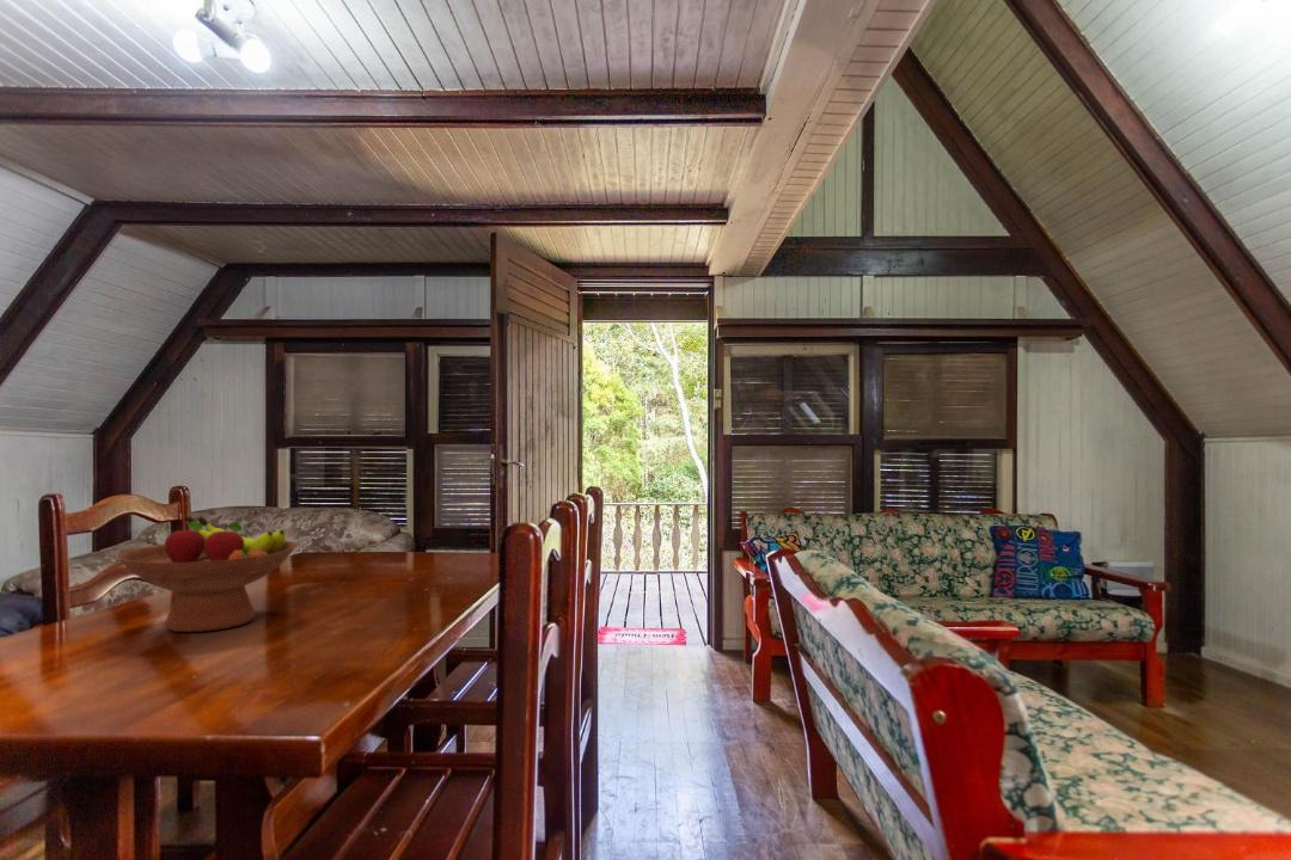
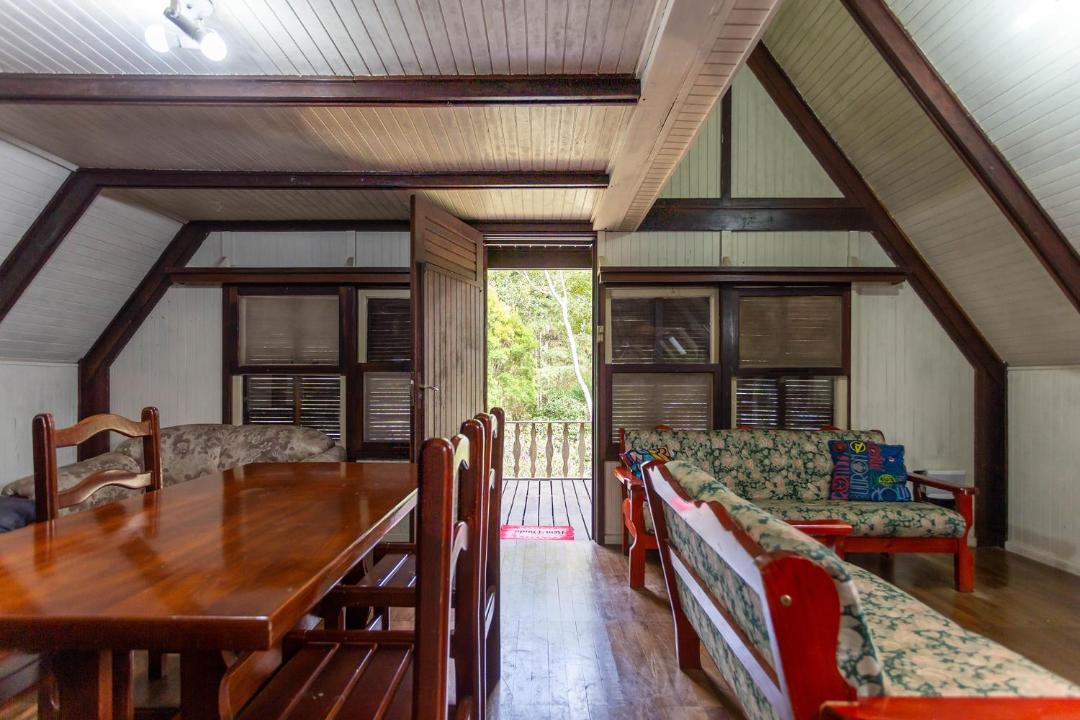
- fruit bowl [116,515,299,633]
